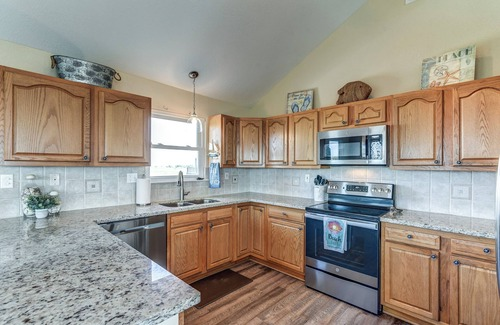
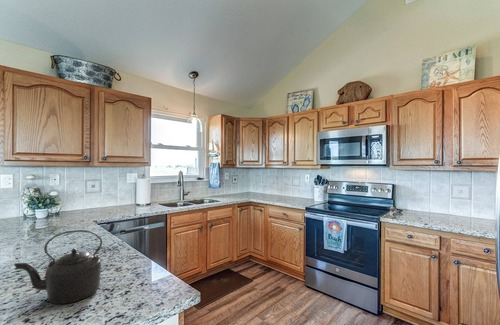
+ kettle [13,229,103,305]
